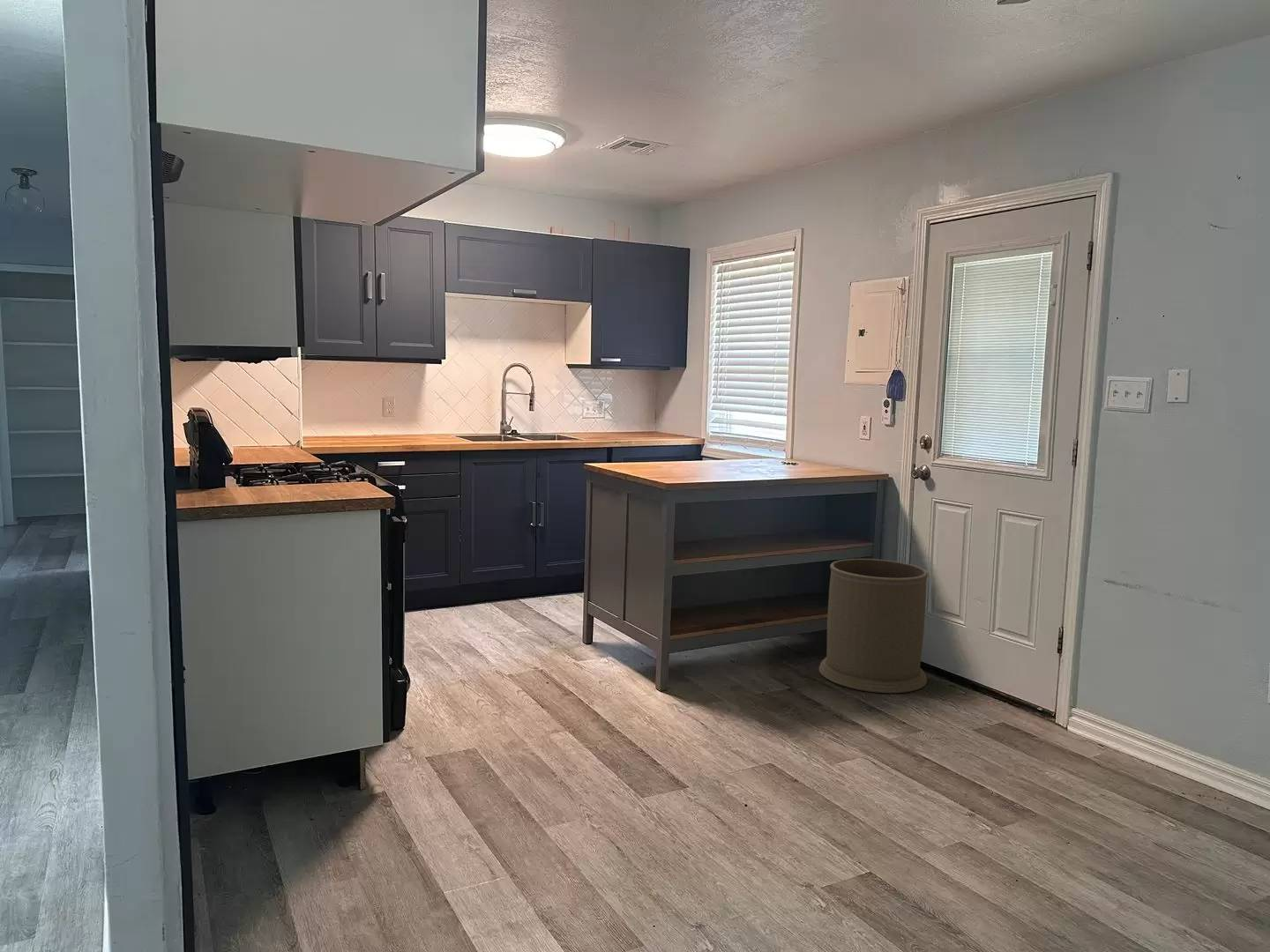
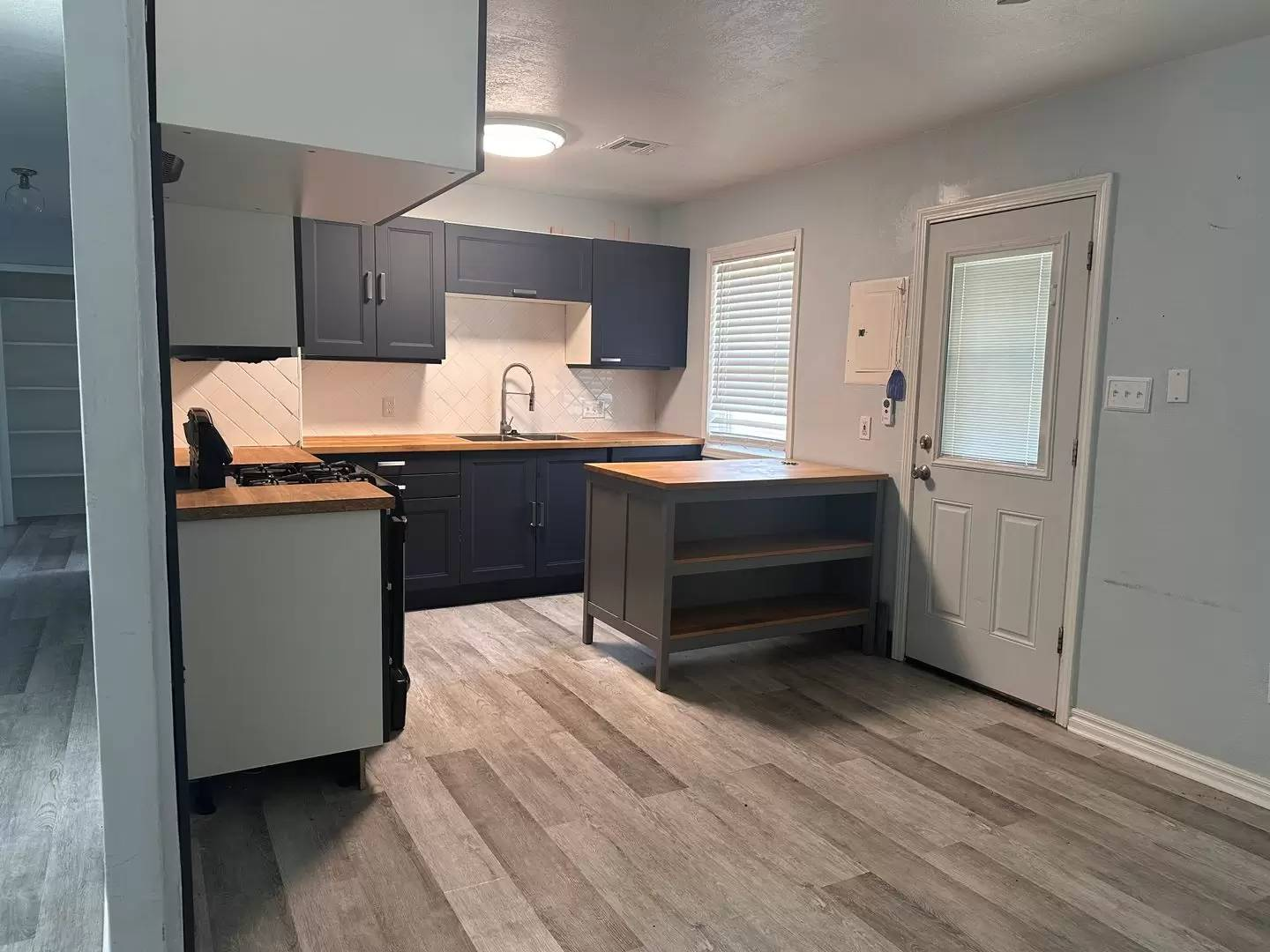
- trash can [818,558,929,694]
